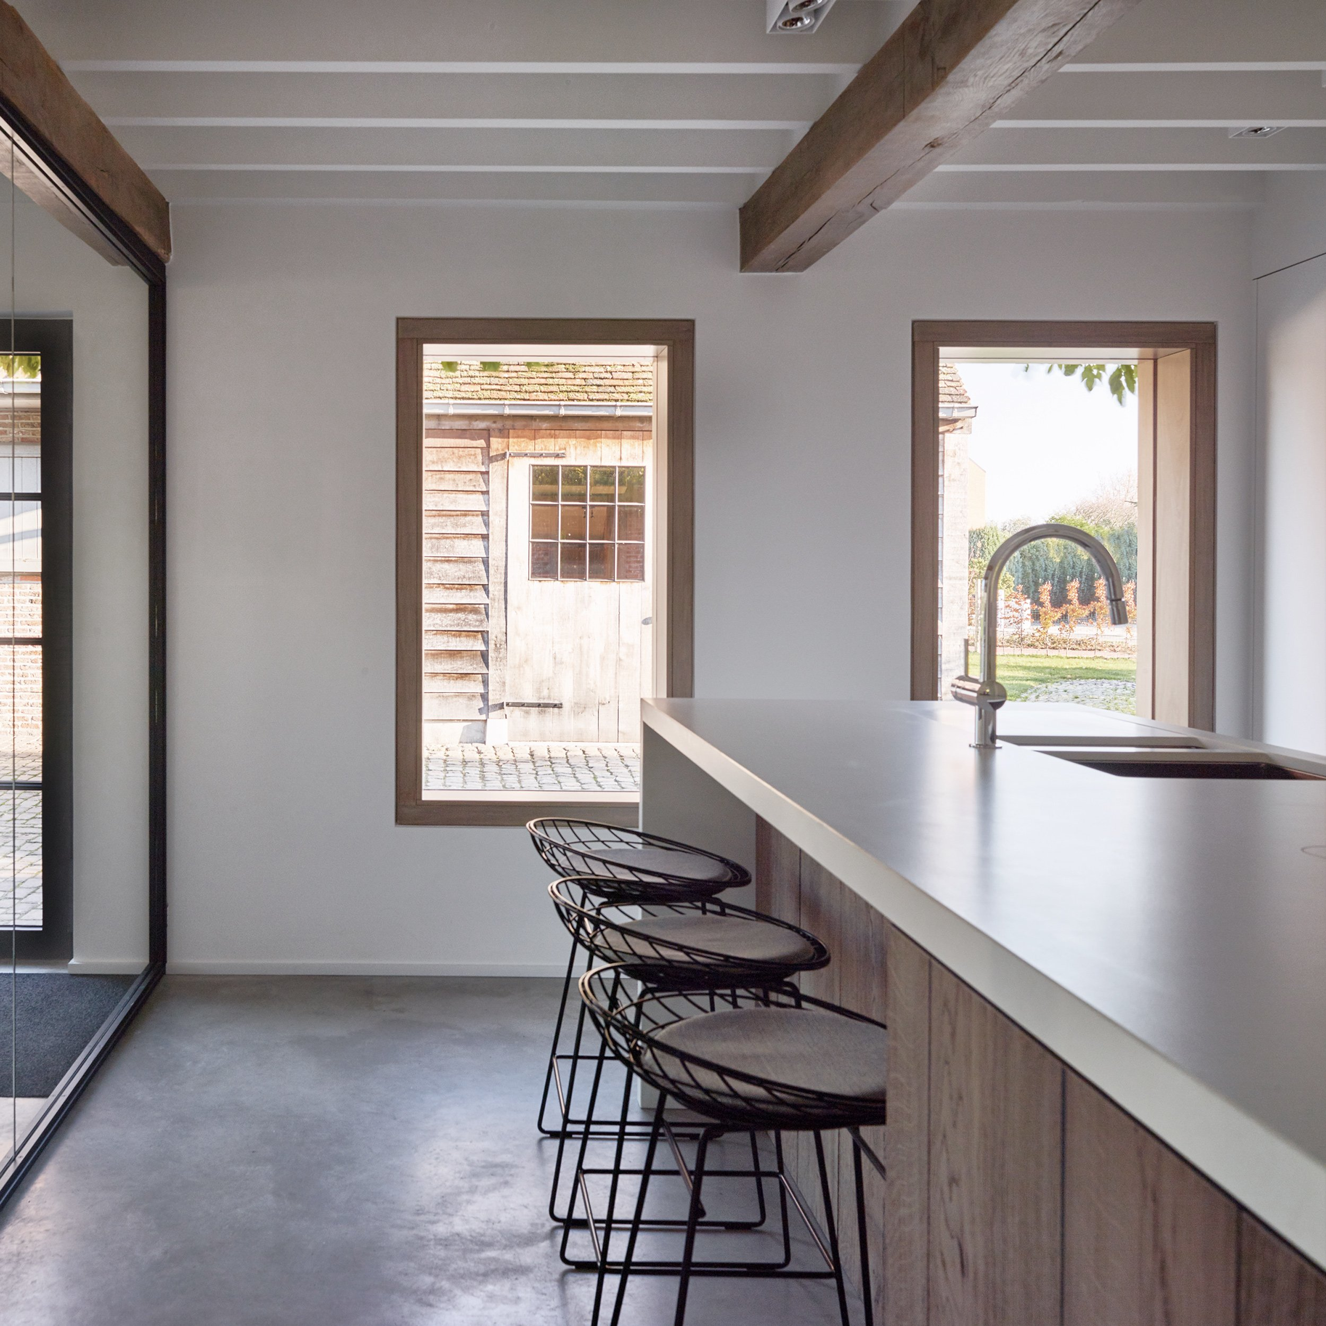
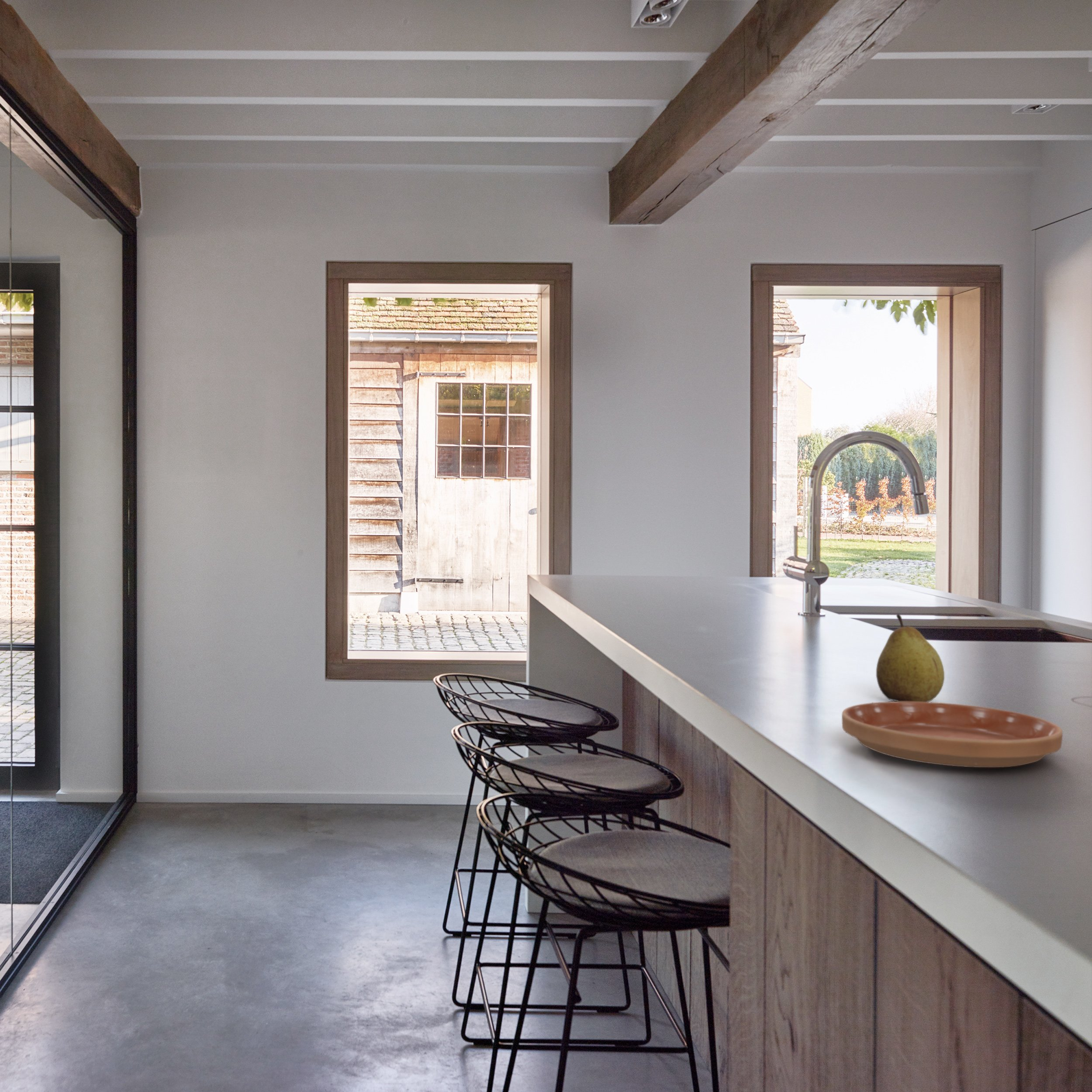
+ fruit [876,614,945,702]
+ saucer [841,701,1063,768]
